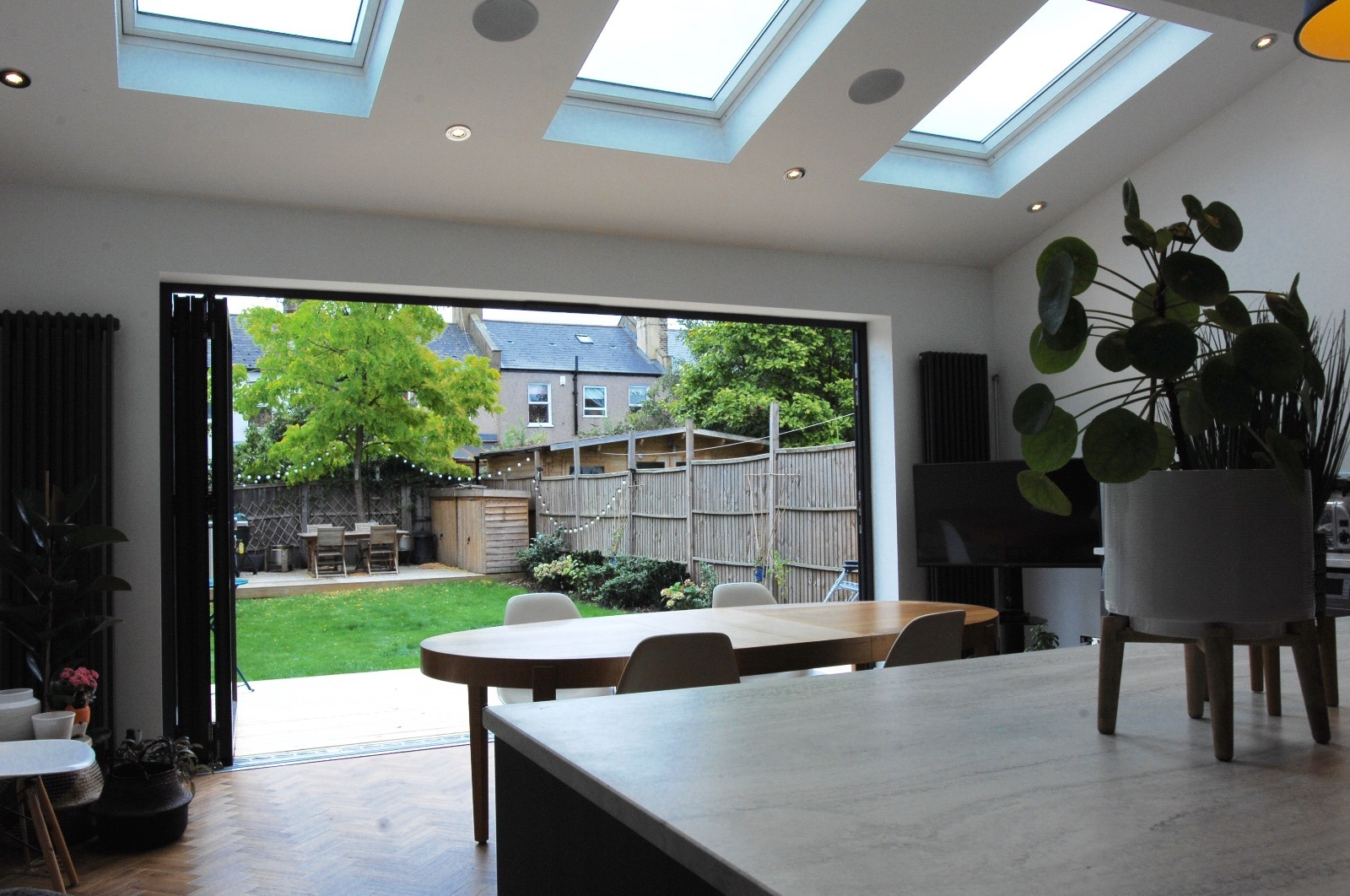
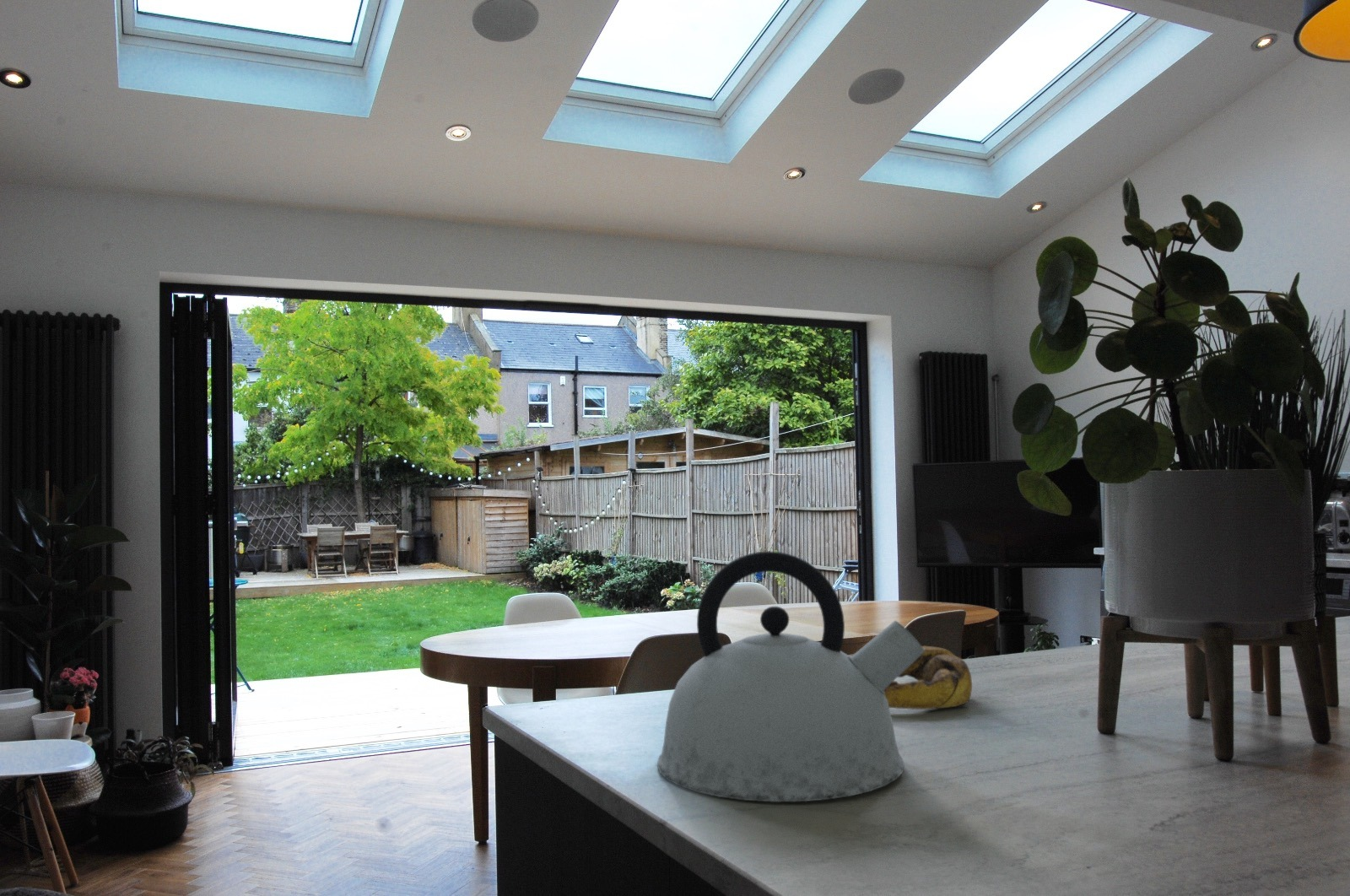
+ kettle [656,550,925,802]
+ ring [847,645,973,710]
